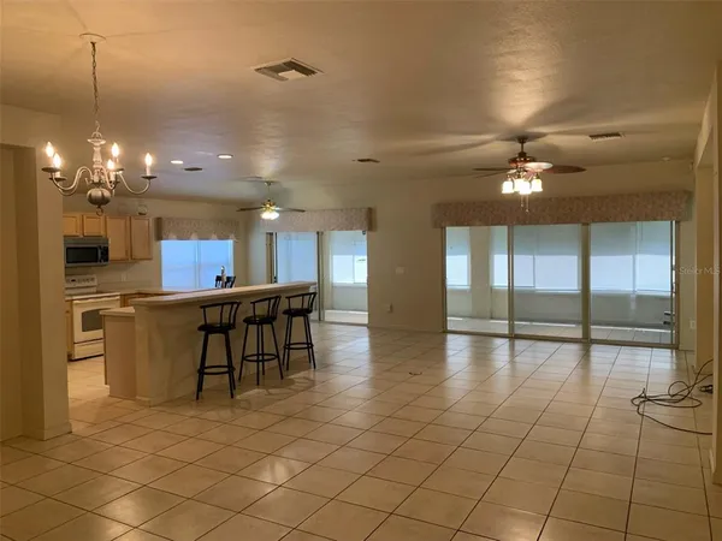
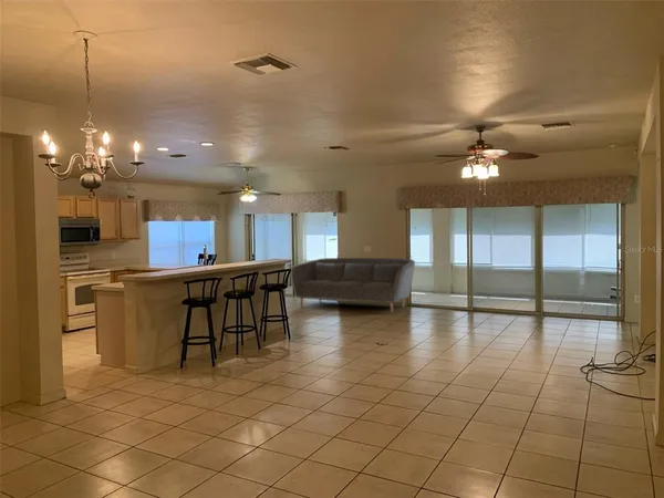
+ sofa [290,257,416,313]
